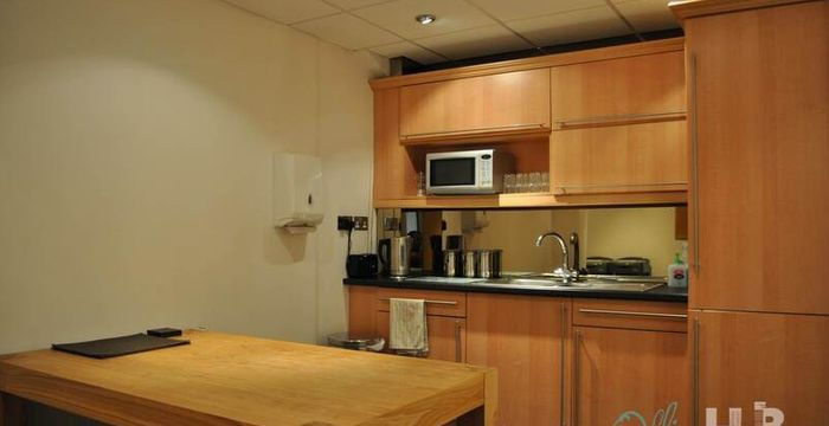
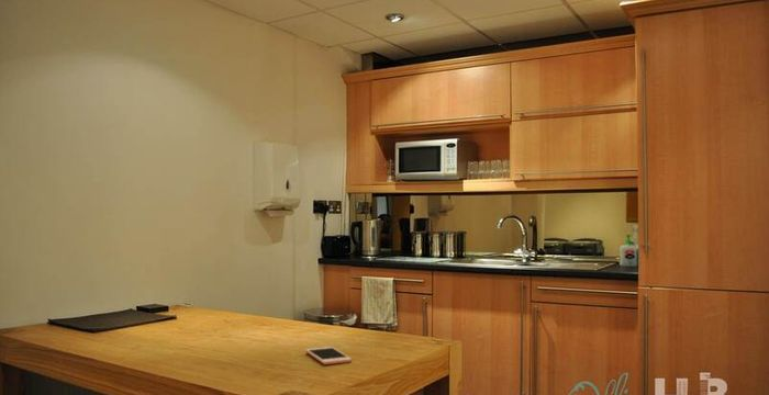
+ cell phone [304,346,353,365]
